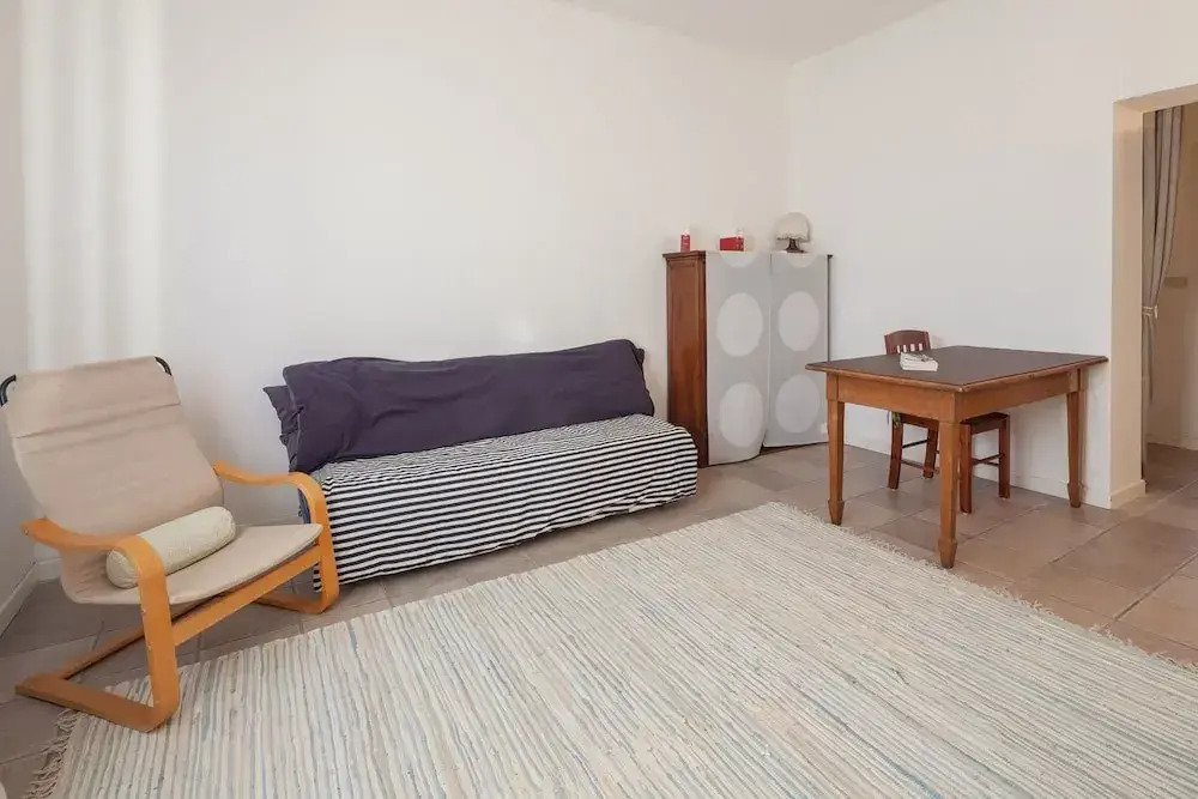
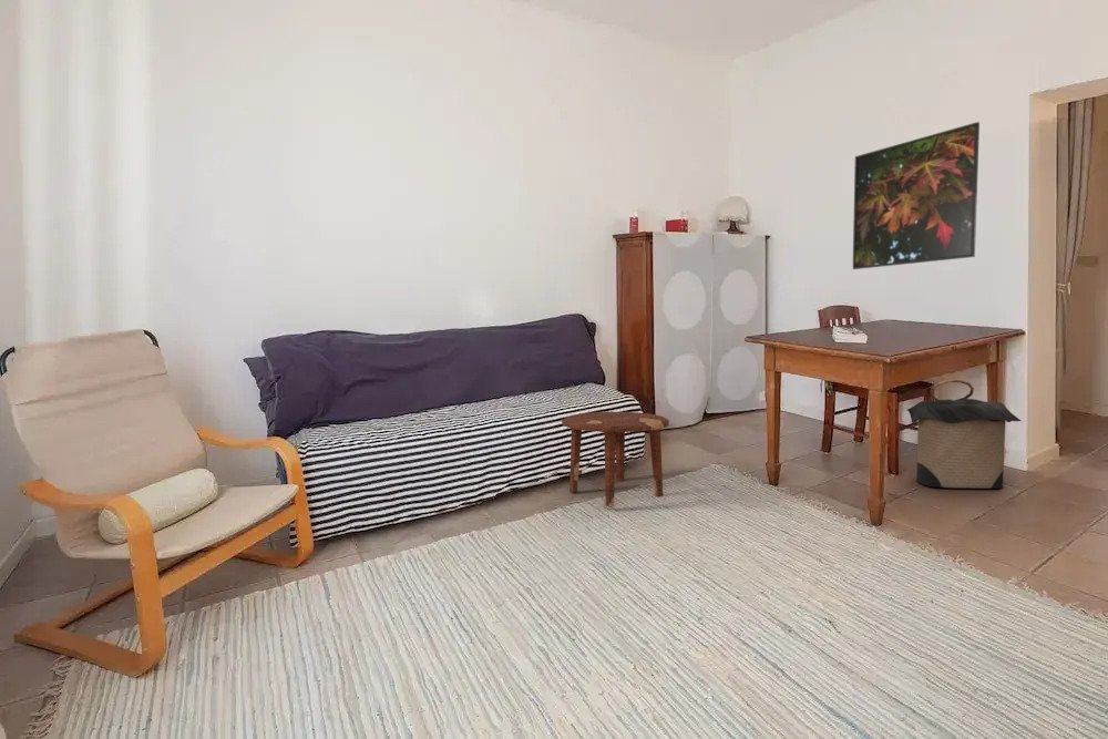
+ side table [561,411,670,507]
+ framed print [852,121,981,270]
+ laundry hamper [906,379,1022,490]
